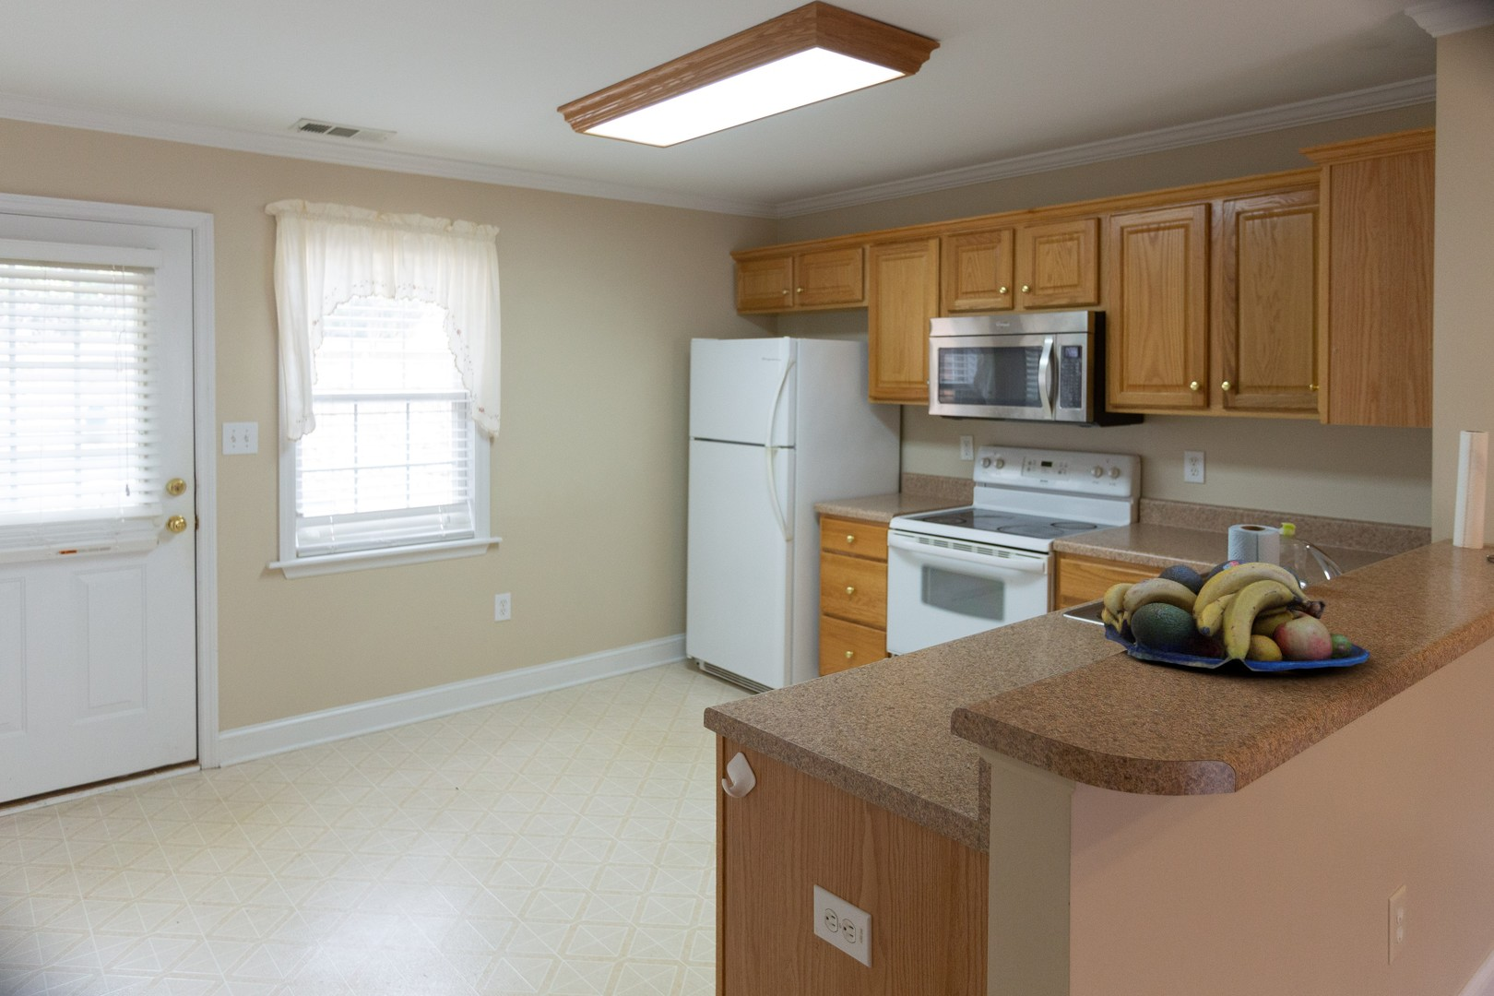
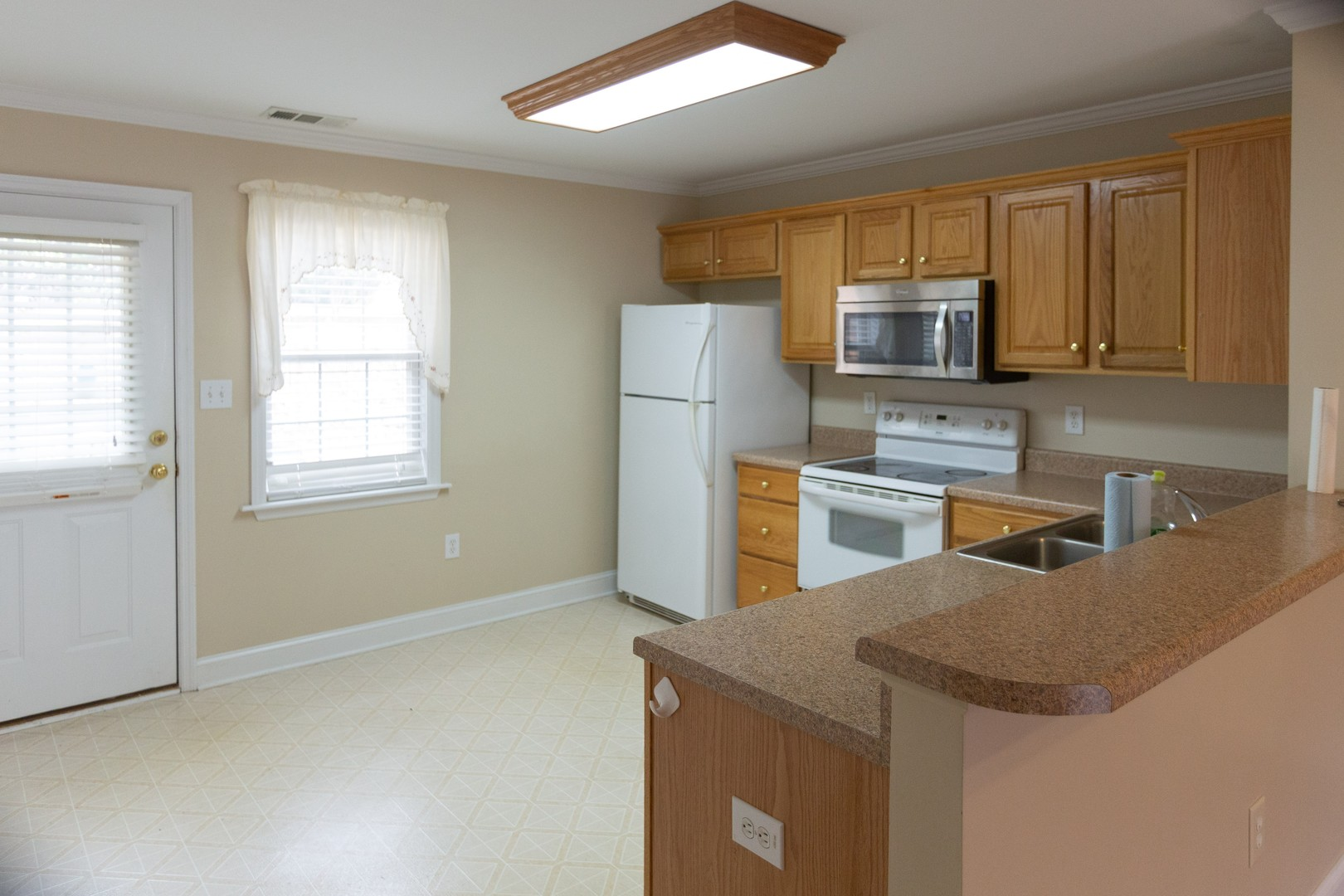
- fruit bowl [1102,559,1371,673]
